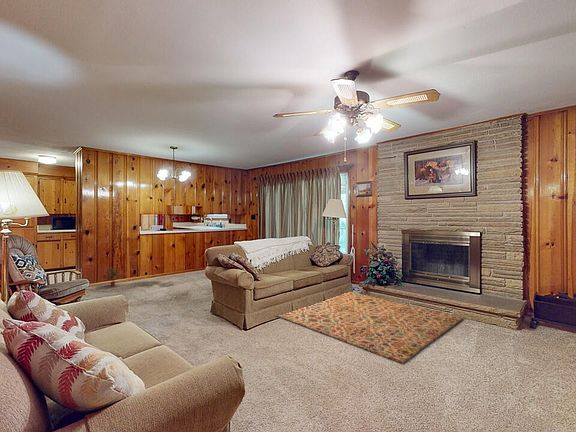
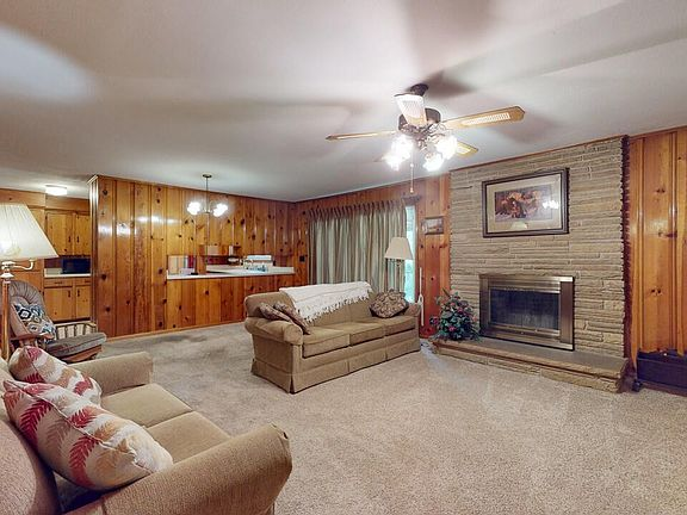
- potted plant [101,267,125,287]
- rug [277,291,464,364]
